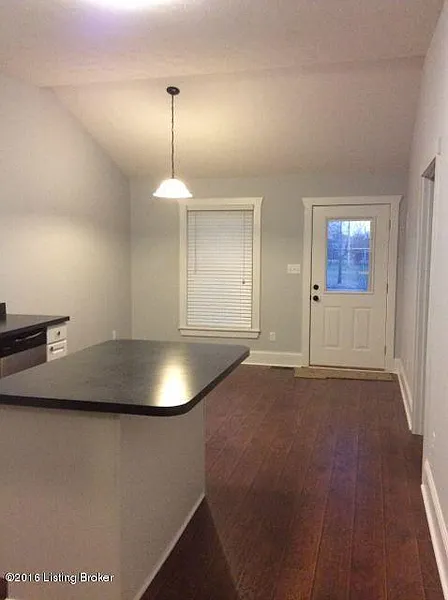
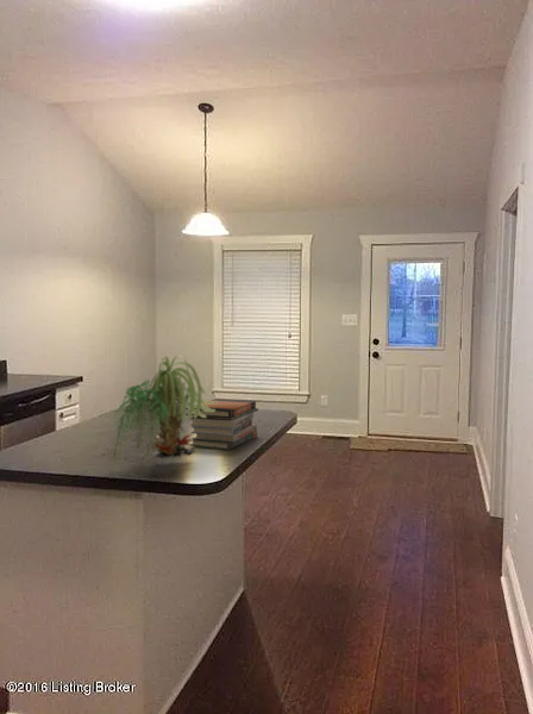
+ plant [109,353,218,471]
+ book stack [184,397,259,451]
